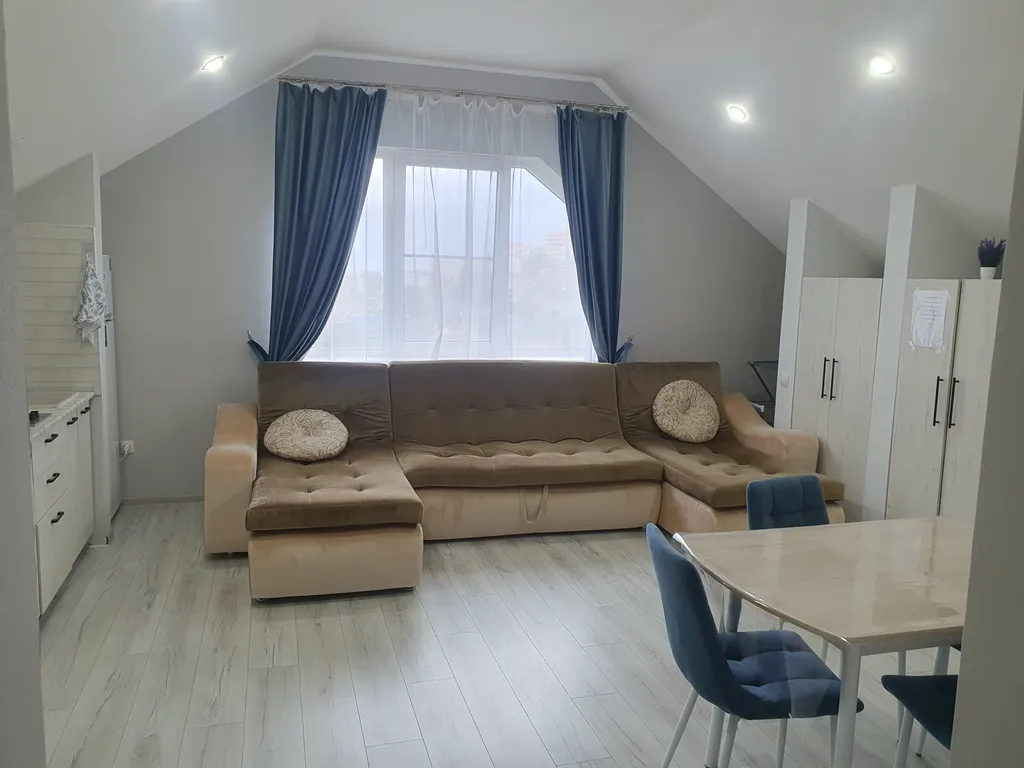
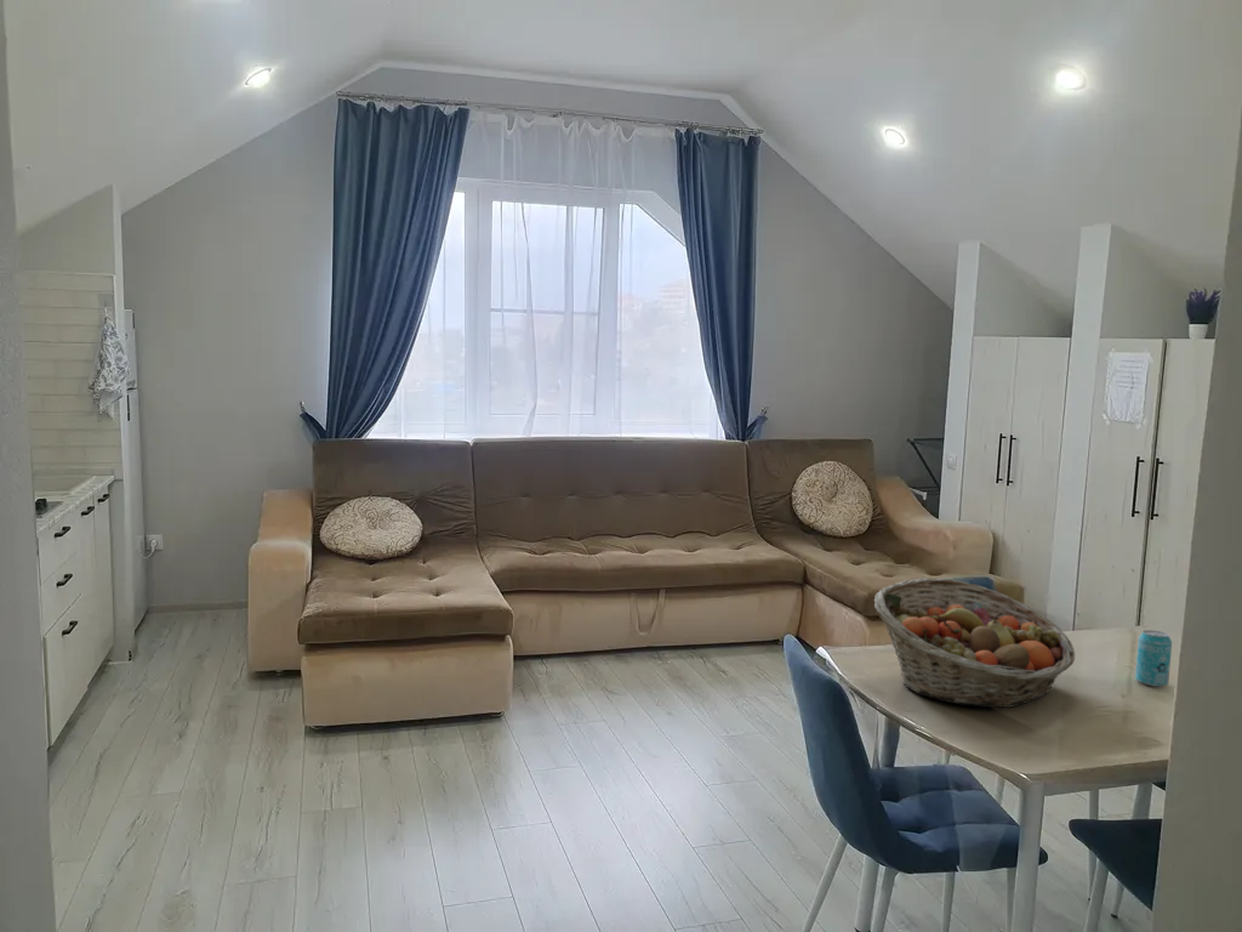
+ fruit basket [873,578,1076,709]
+ beverage can [1134,629,1173,688]
